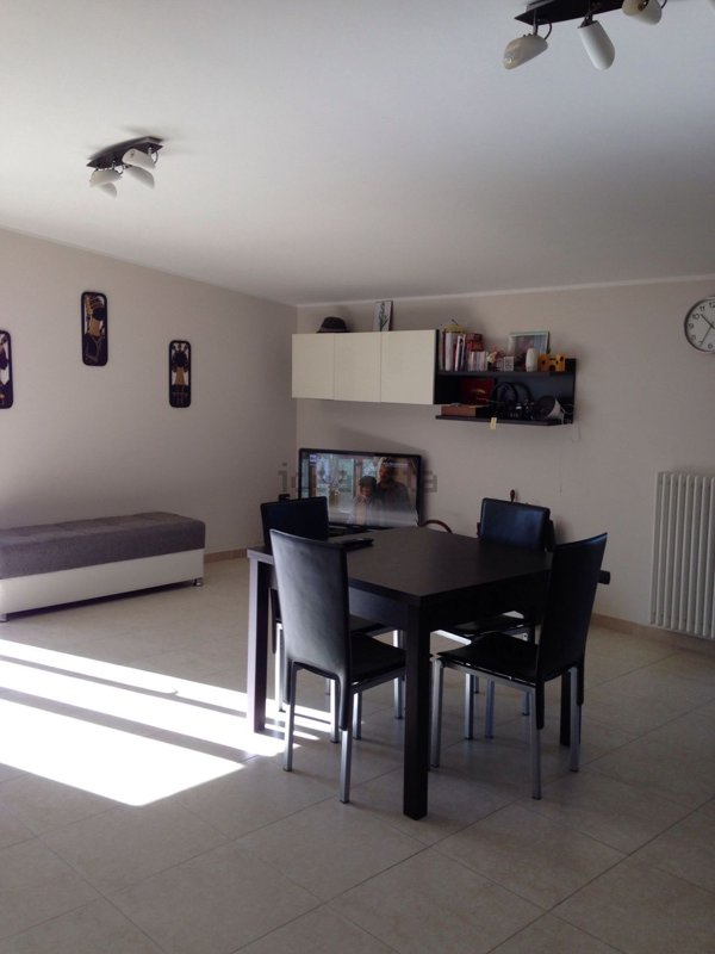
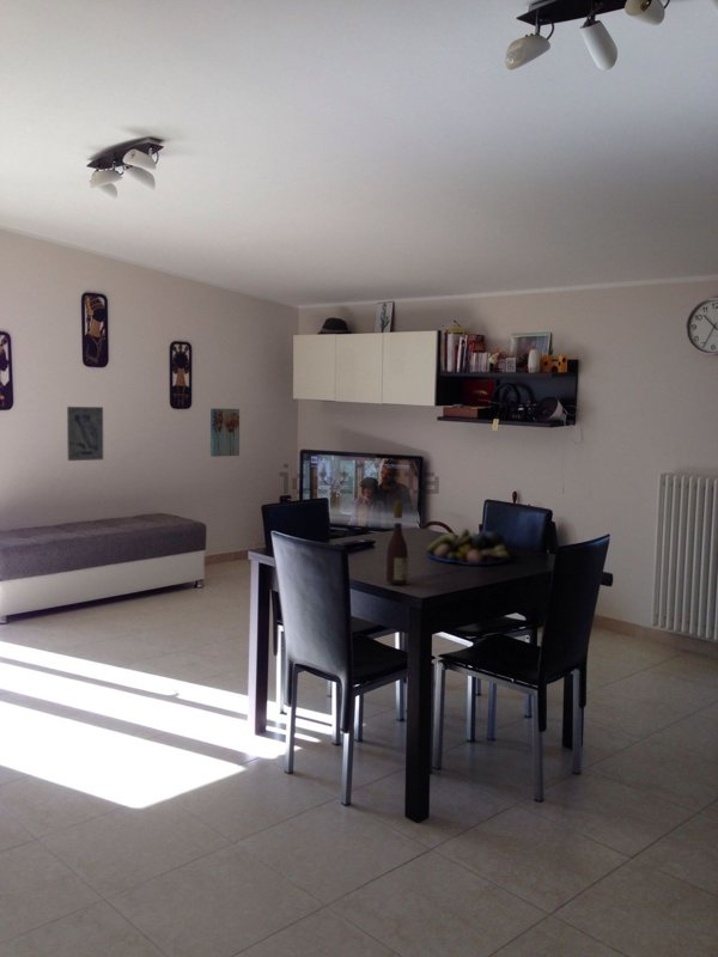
+ wall art [209,407,241,458]
+ wine bottle [385,500,409,584]
+ fruit bowl [425,528,512,566]
+ wall art [66,406,104,462]
